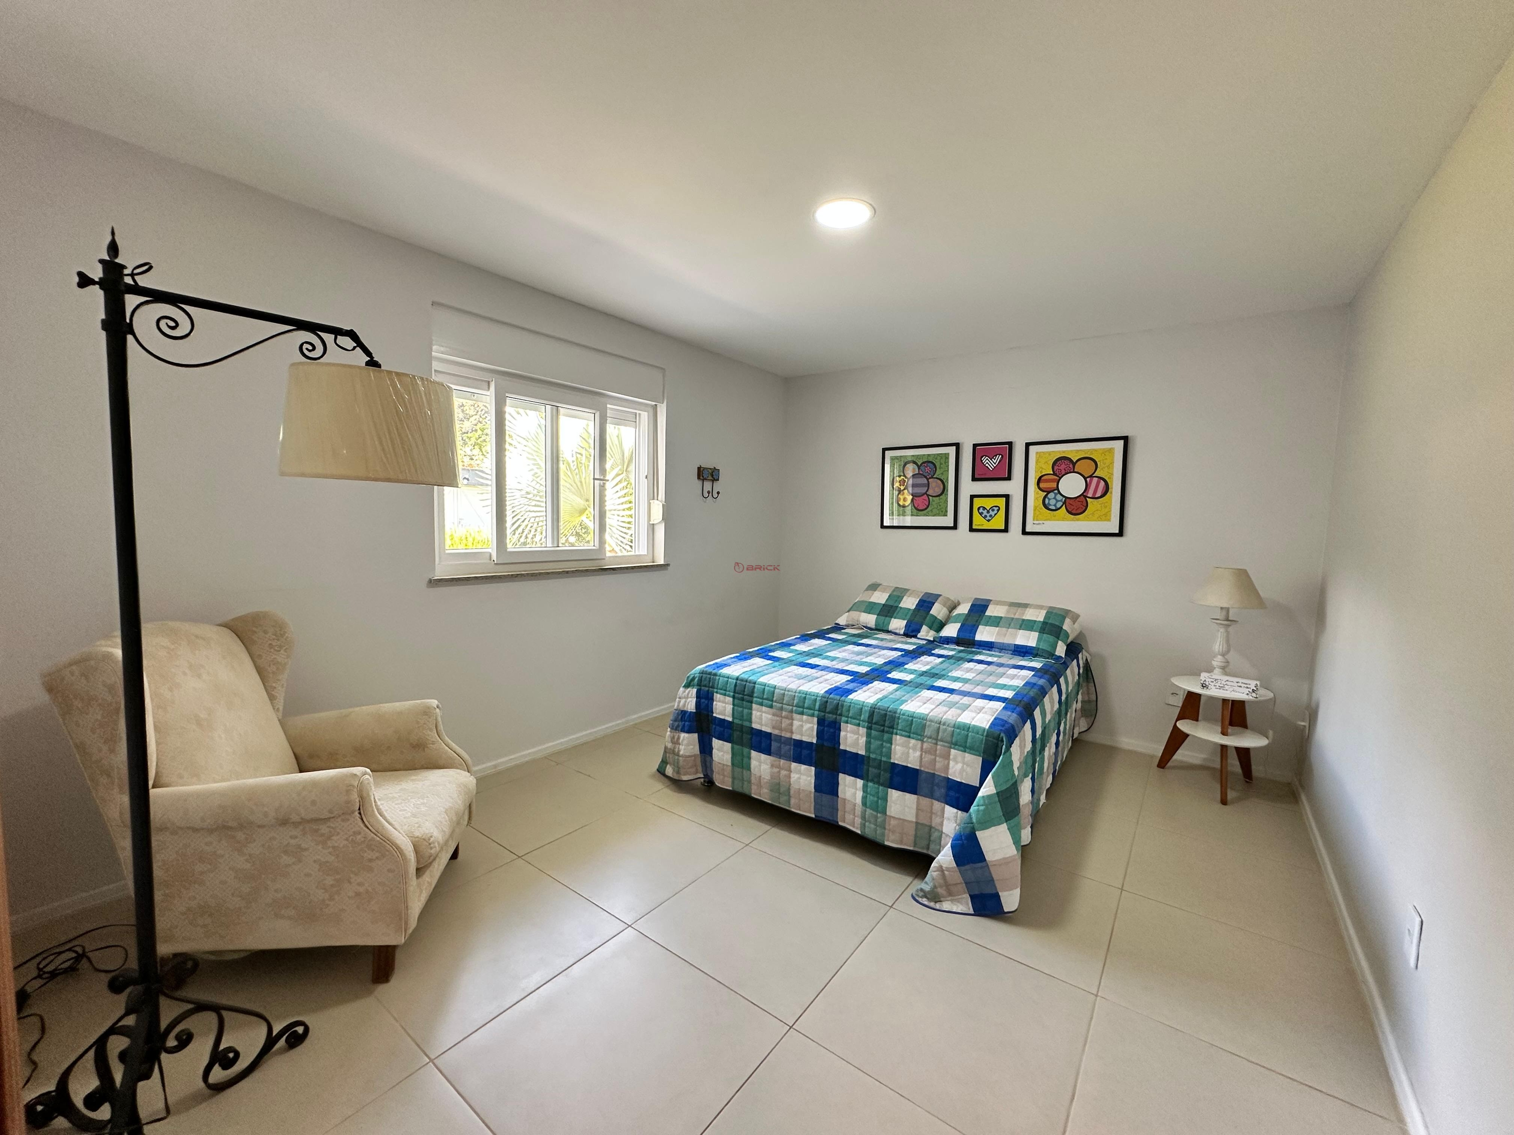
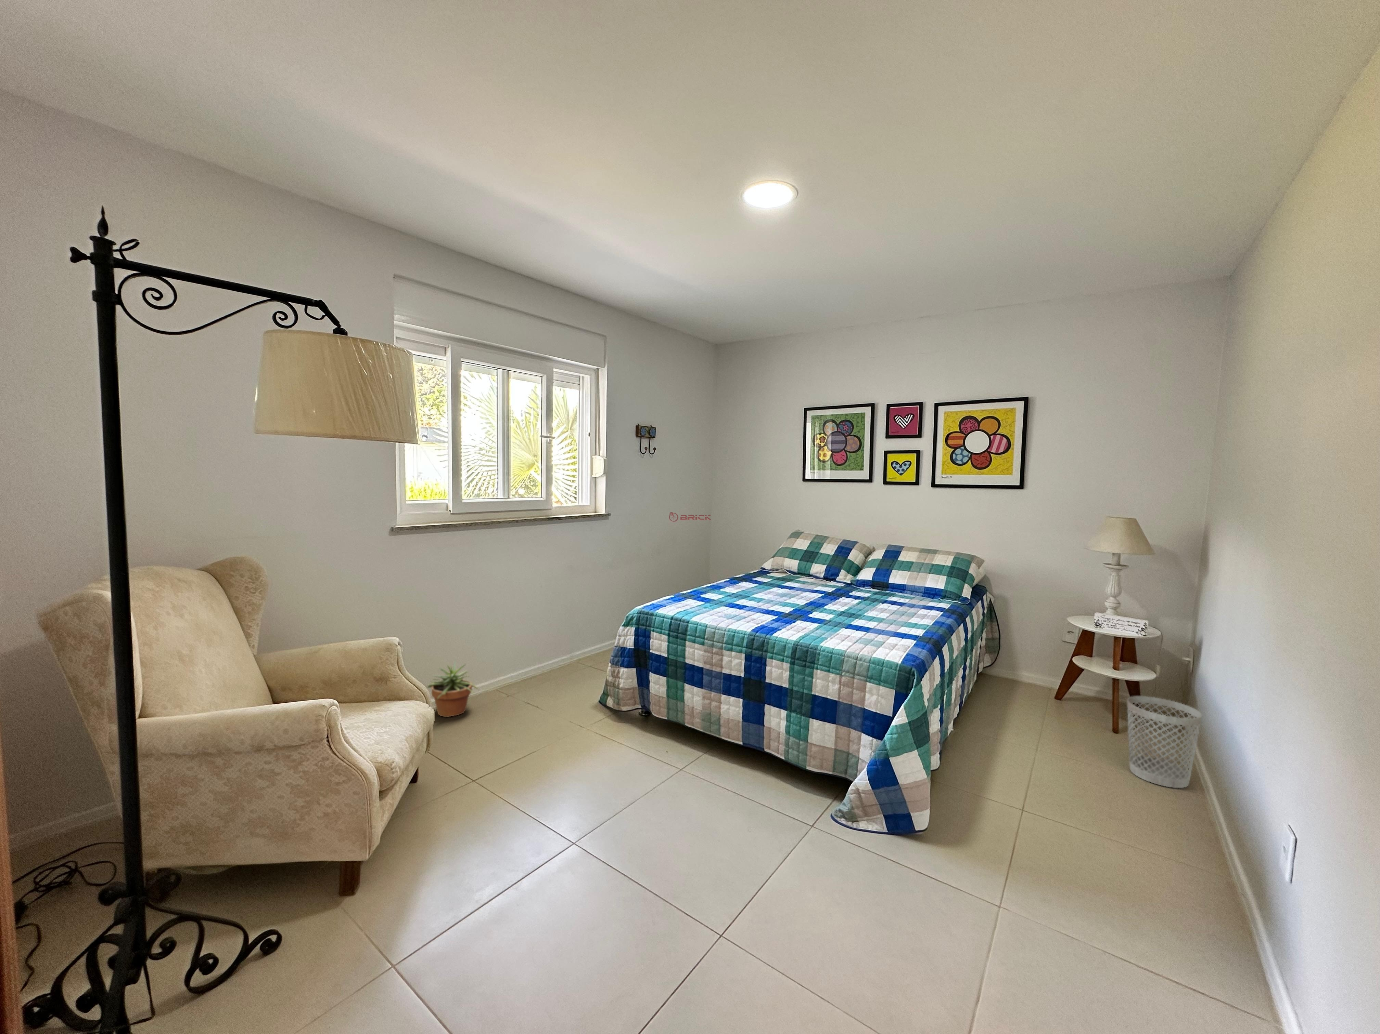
+ wastebasket [1127,696,1203,789]
+ potted plant [426,658,480,717]
